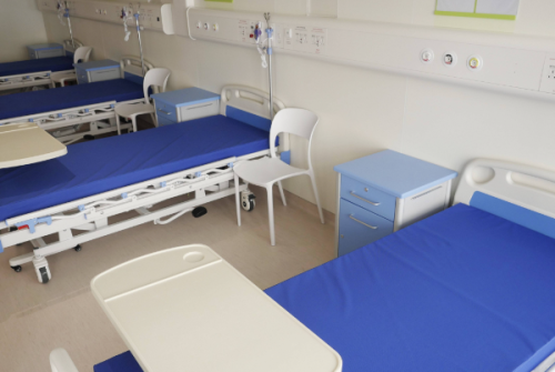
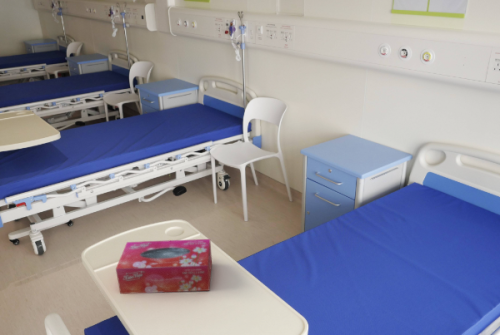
+ tissue box [115,238,213,295]
